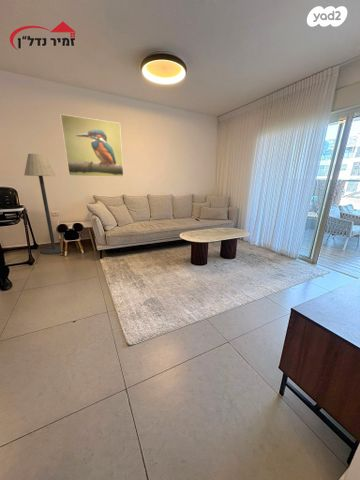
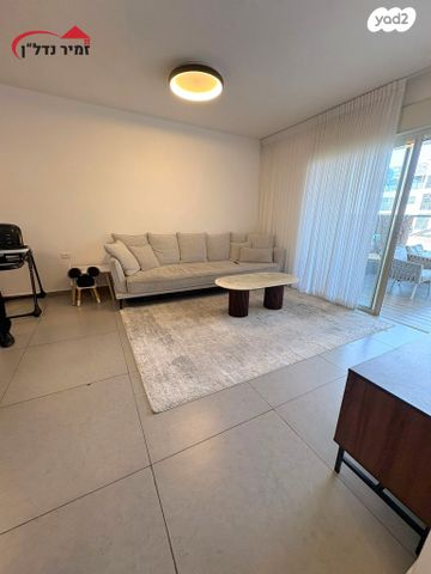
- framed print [59,113,125,178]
- floor lamp [23,153,65,255]
